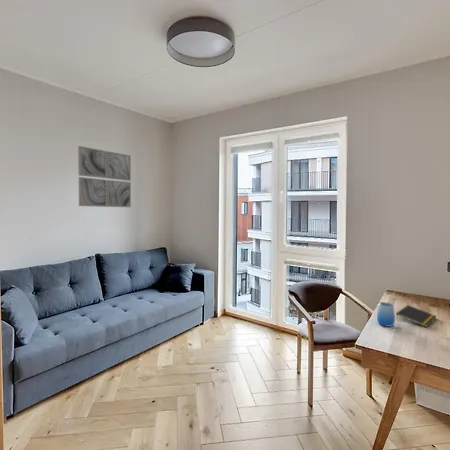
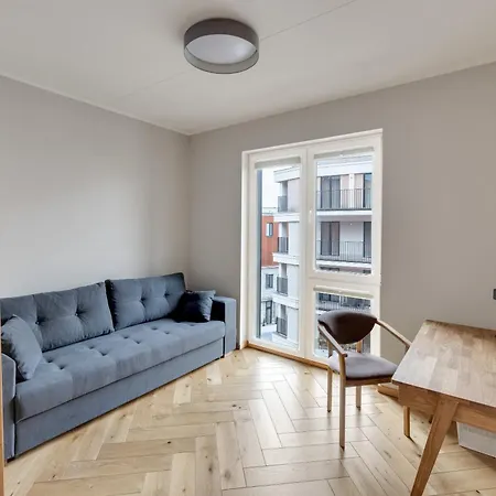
- notepad [395,304,437,328]
- wall art [77,145,132,208]
- cup [376,301,396,327]
